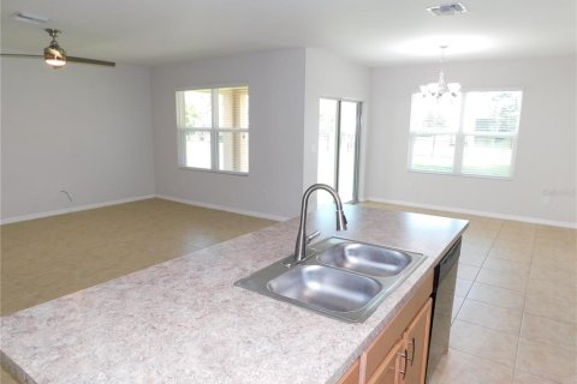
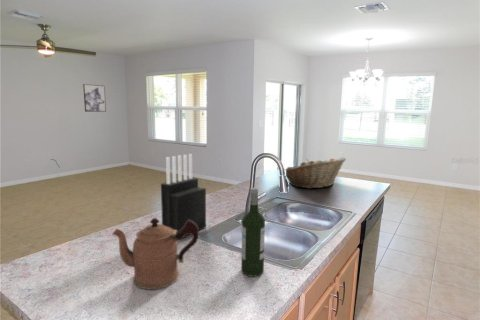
+ wall art [82,83,107,113]
+ fruit basket [284,156,347,189]
+ knife block [160,153,207,241]
+ wine bottle [240,187,266,277]
+ coffeepot [111,217,200,290]
